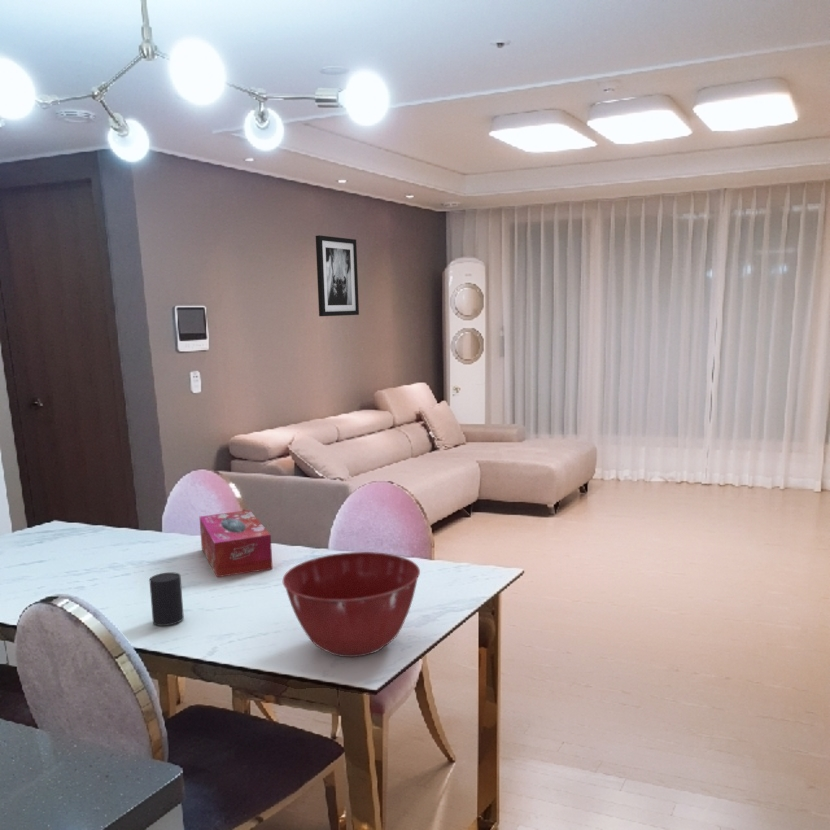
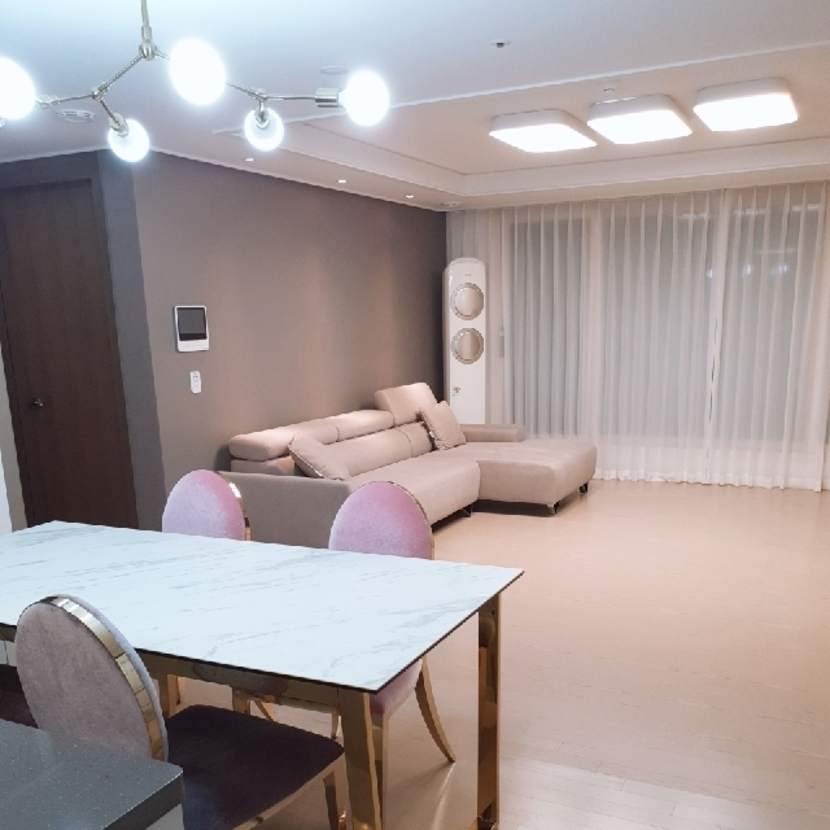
- mixing bowl [282,551,421,658]
- wall art [315,234,360,317]
- tissue box [199,509,274,578]
- cup [148,571,185,627]
